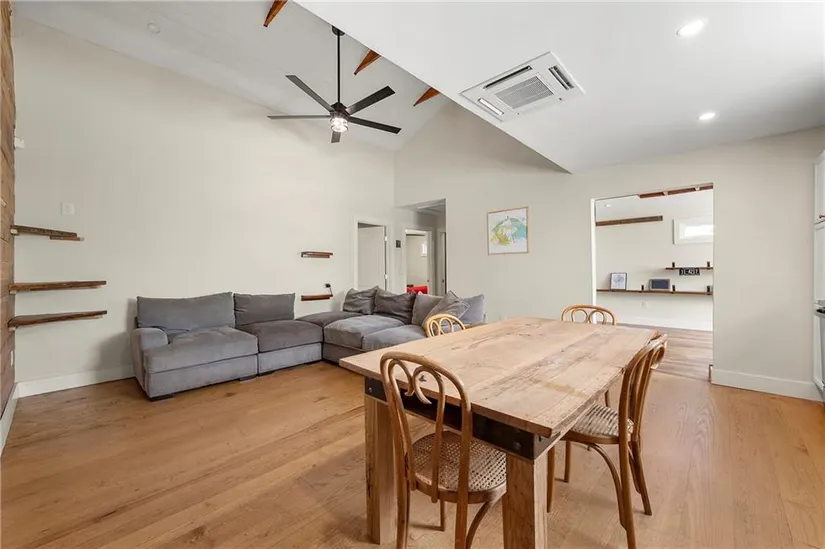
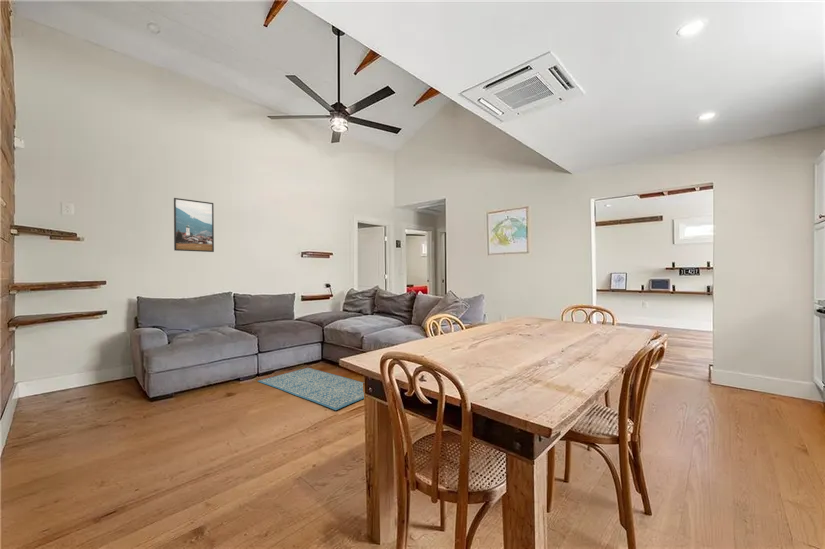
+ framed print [173,197,215,253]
+ rug [257,367,365,411]
